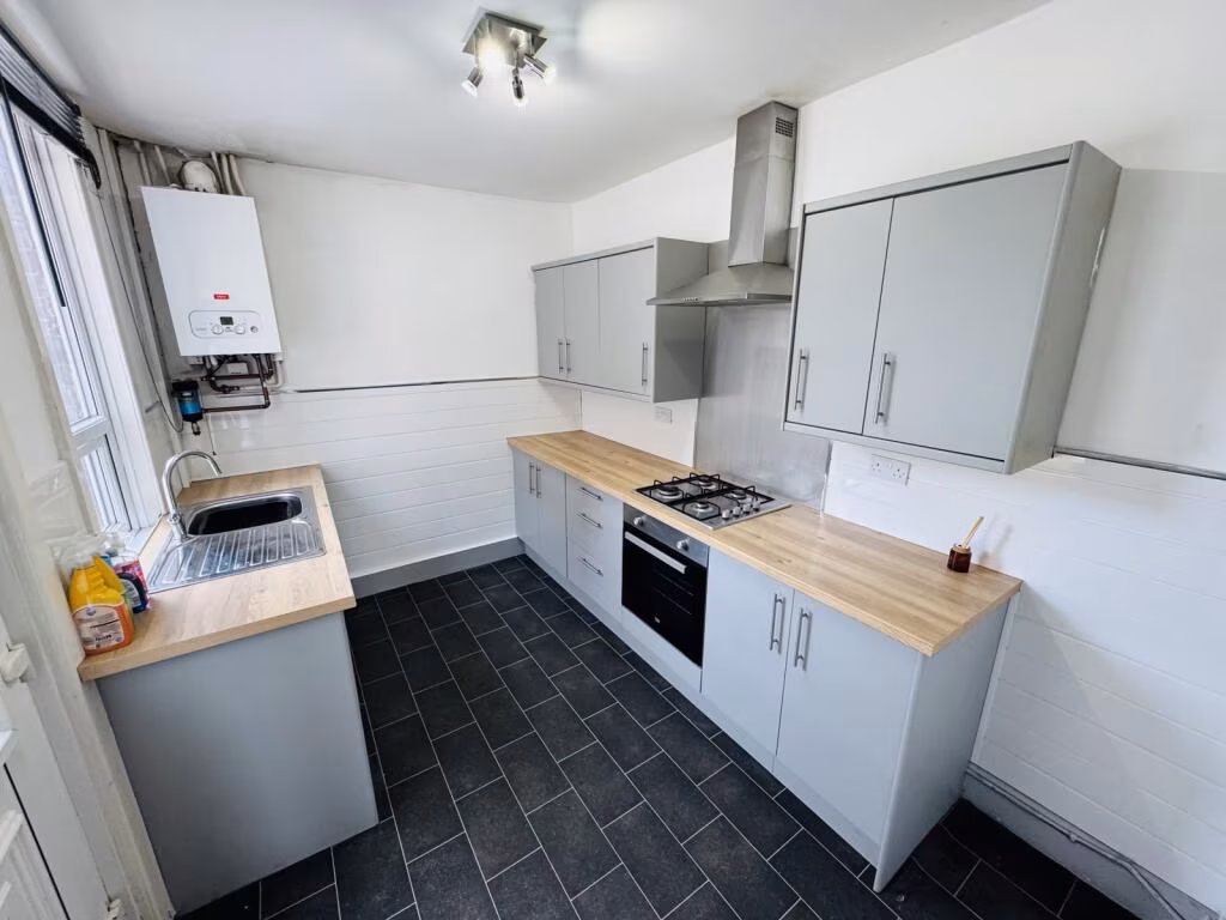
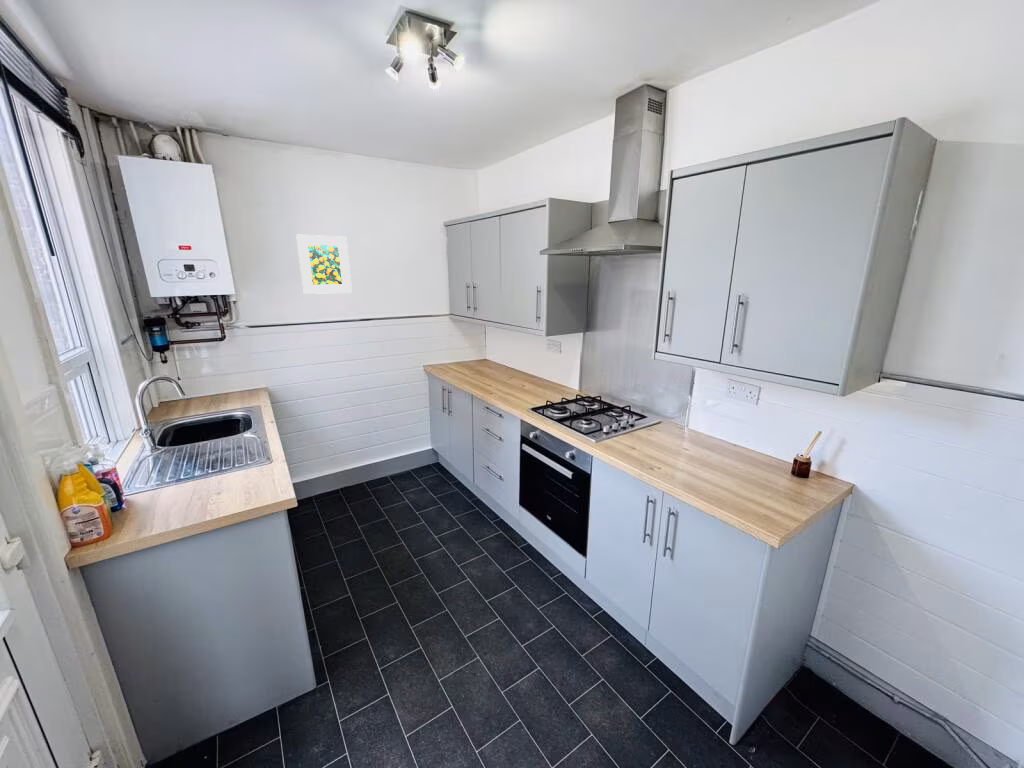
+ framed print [295,234,353,295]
